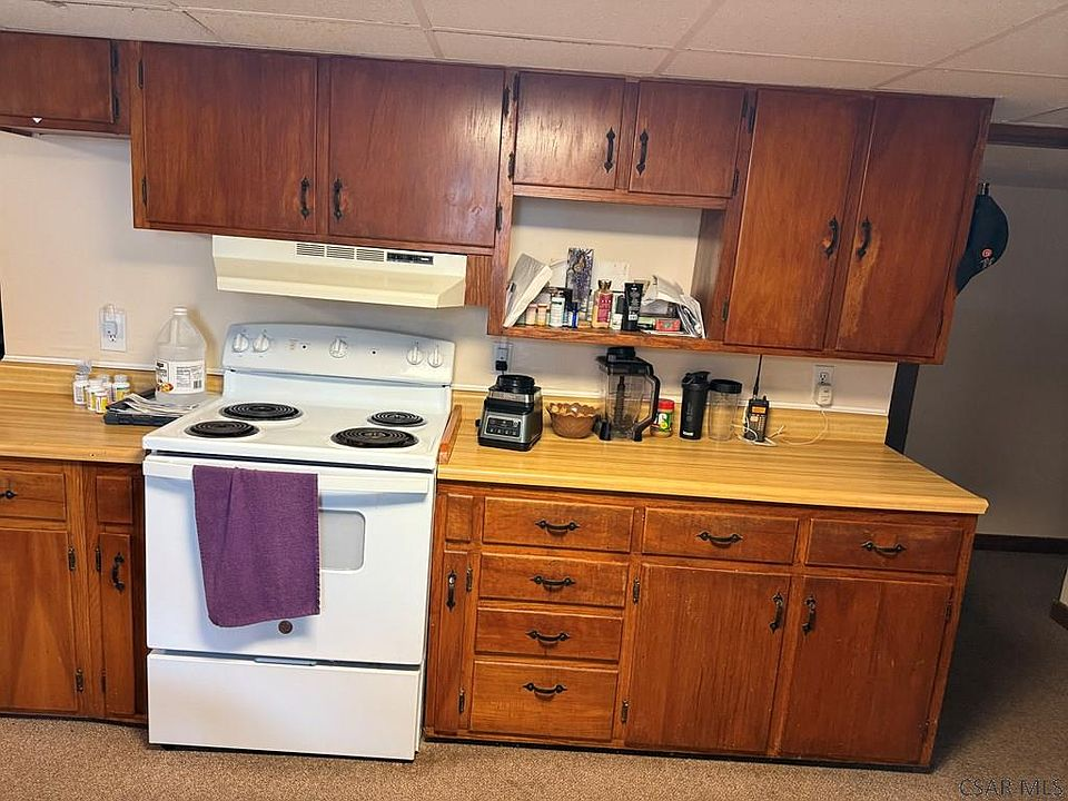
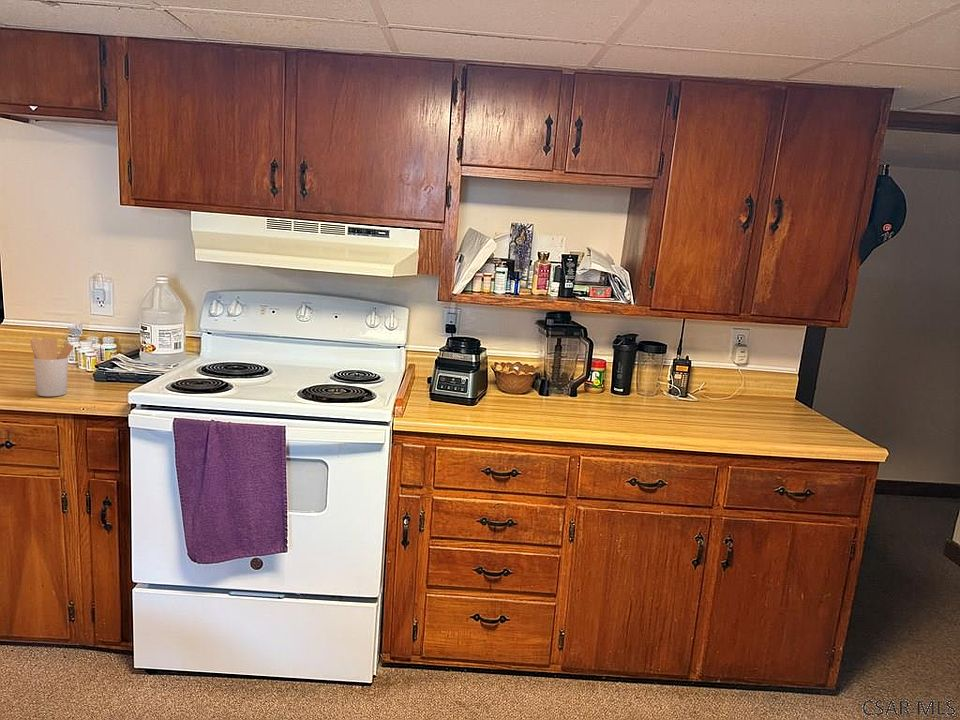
+ utensil holder [29,336,75,397]
